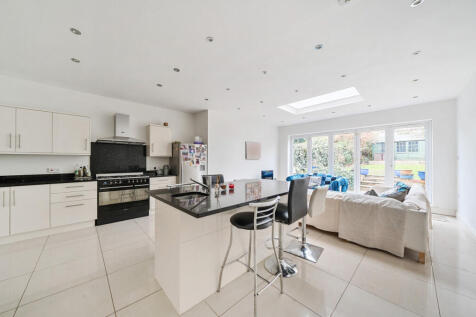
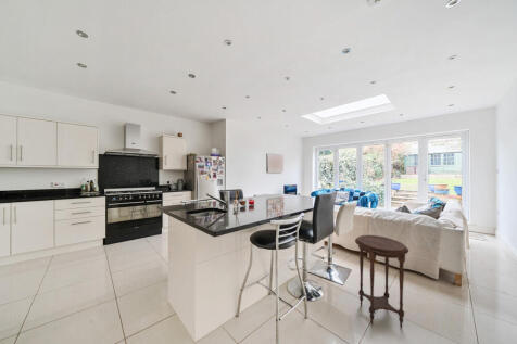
+ side table [354,234,409,329]
